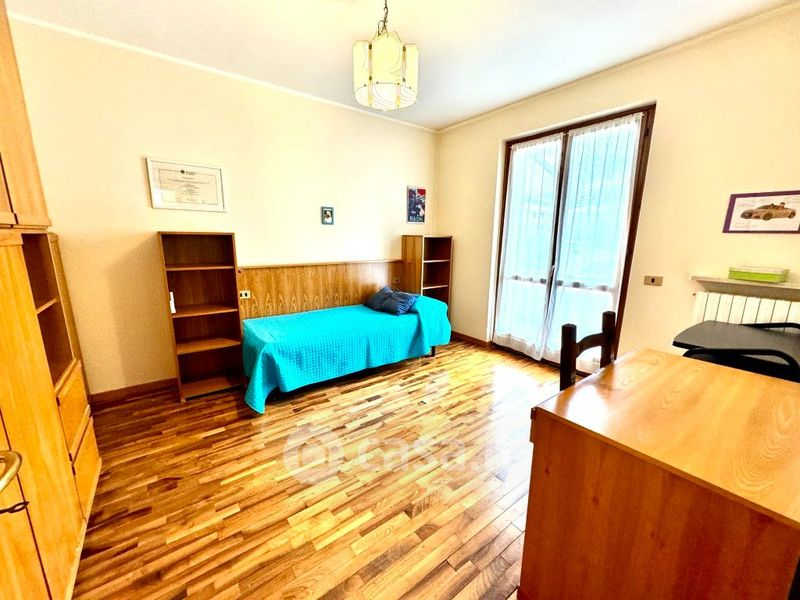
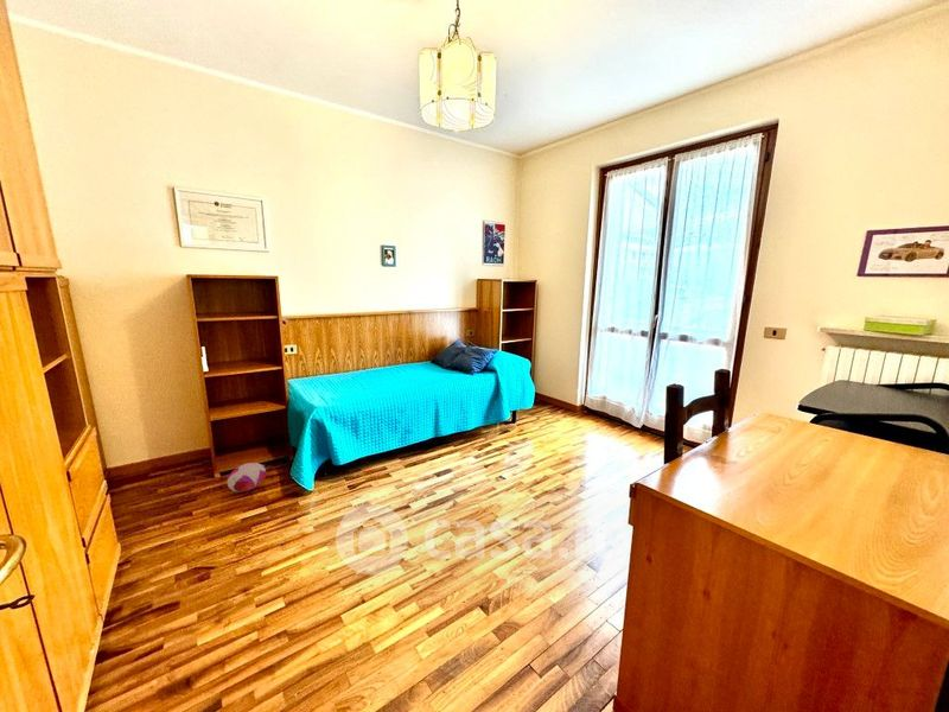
+ plush toy [227,462,267,494]
